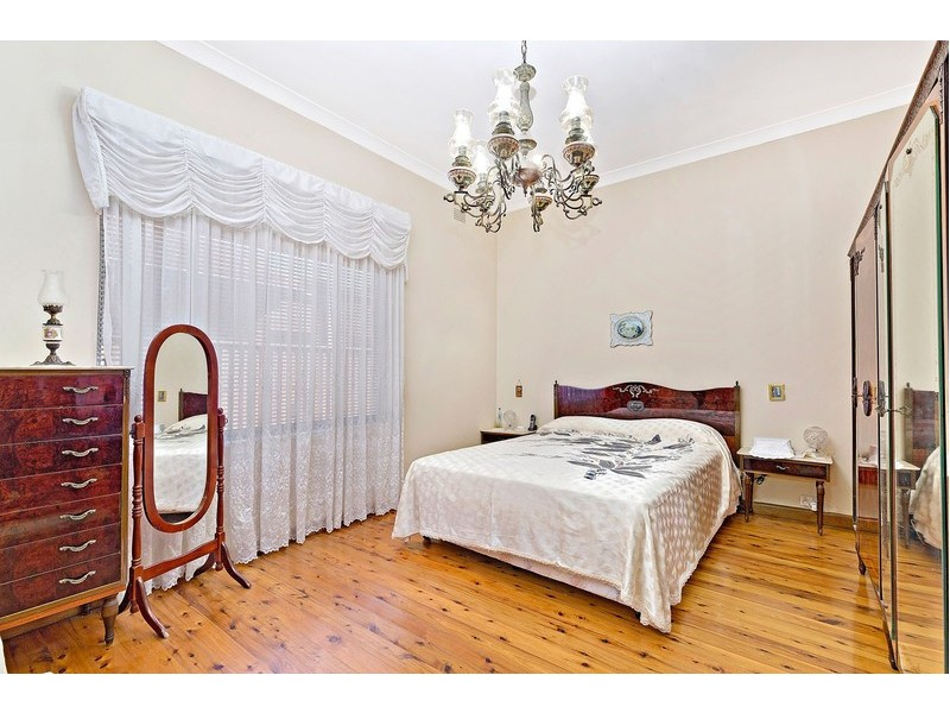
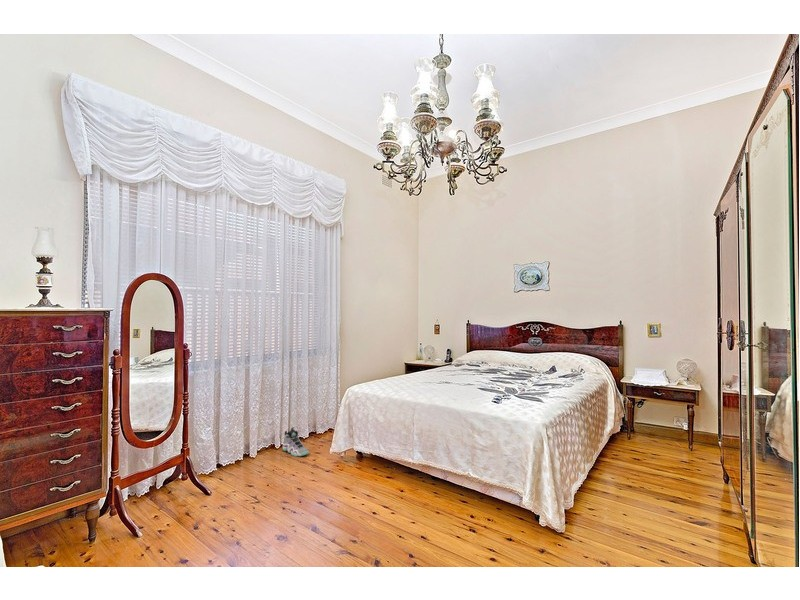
+ sneaker [282,426,310,458]
